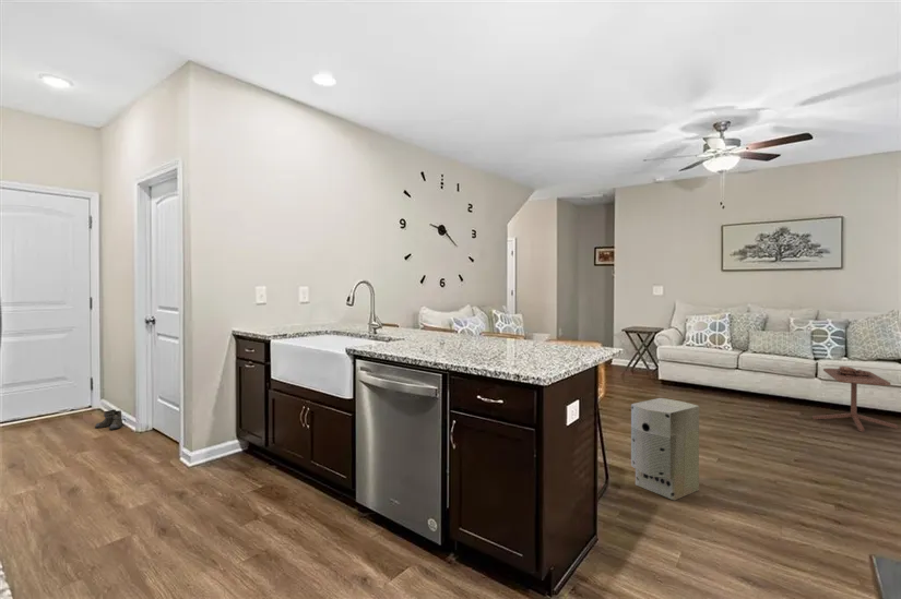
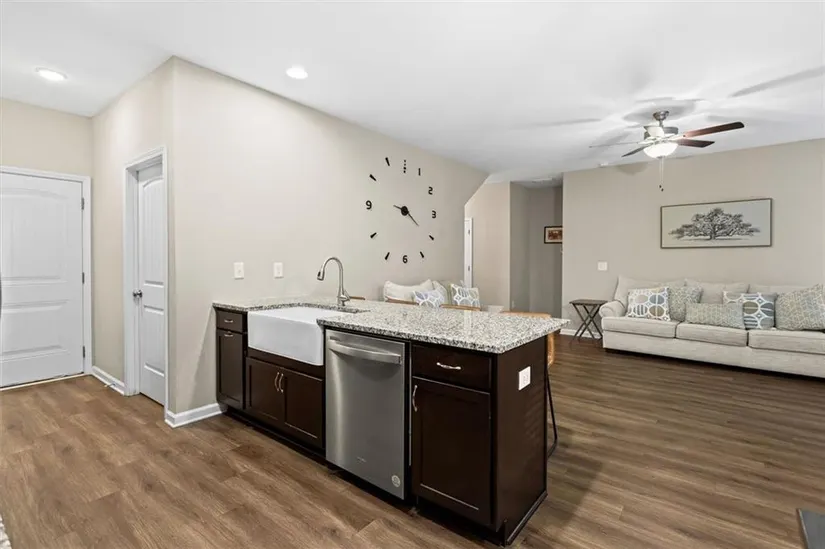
- boots [94,408,128,431]
- side table [811,366,899,433]
- air purifier [630,397,700,502]
